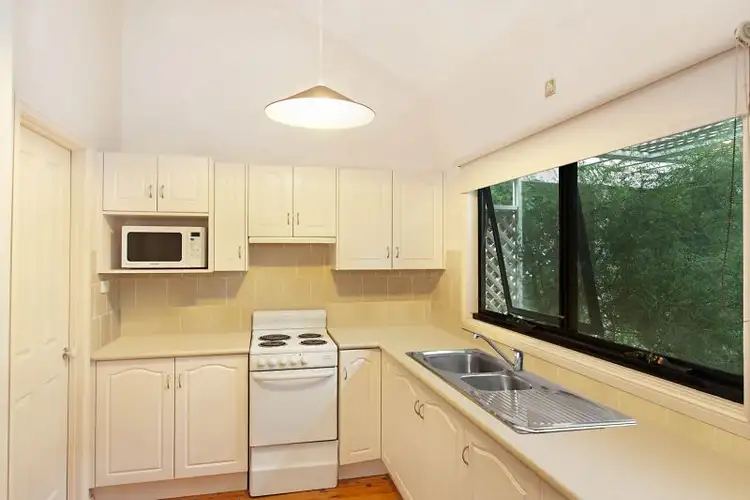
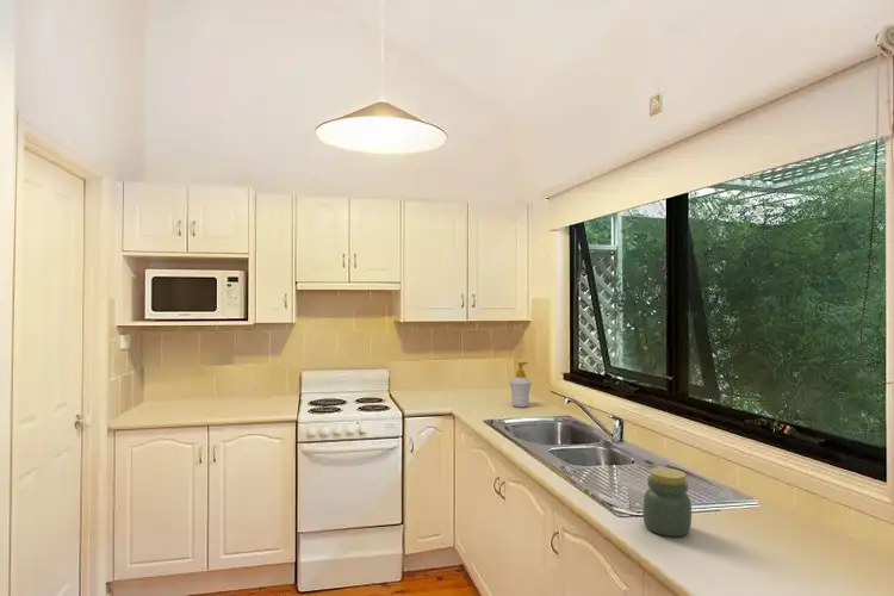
+ soap bottle [508,361,533,409]
+ jar [642,466,693,538]
